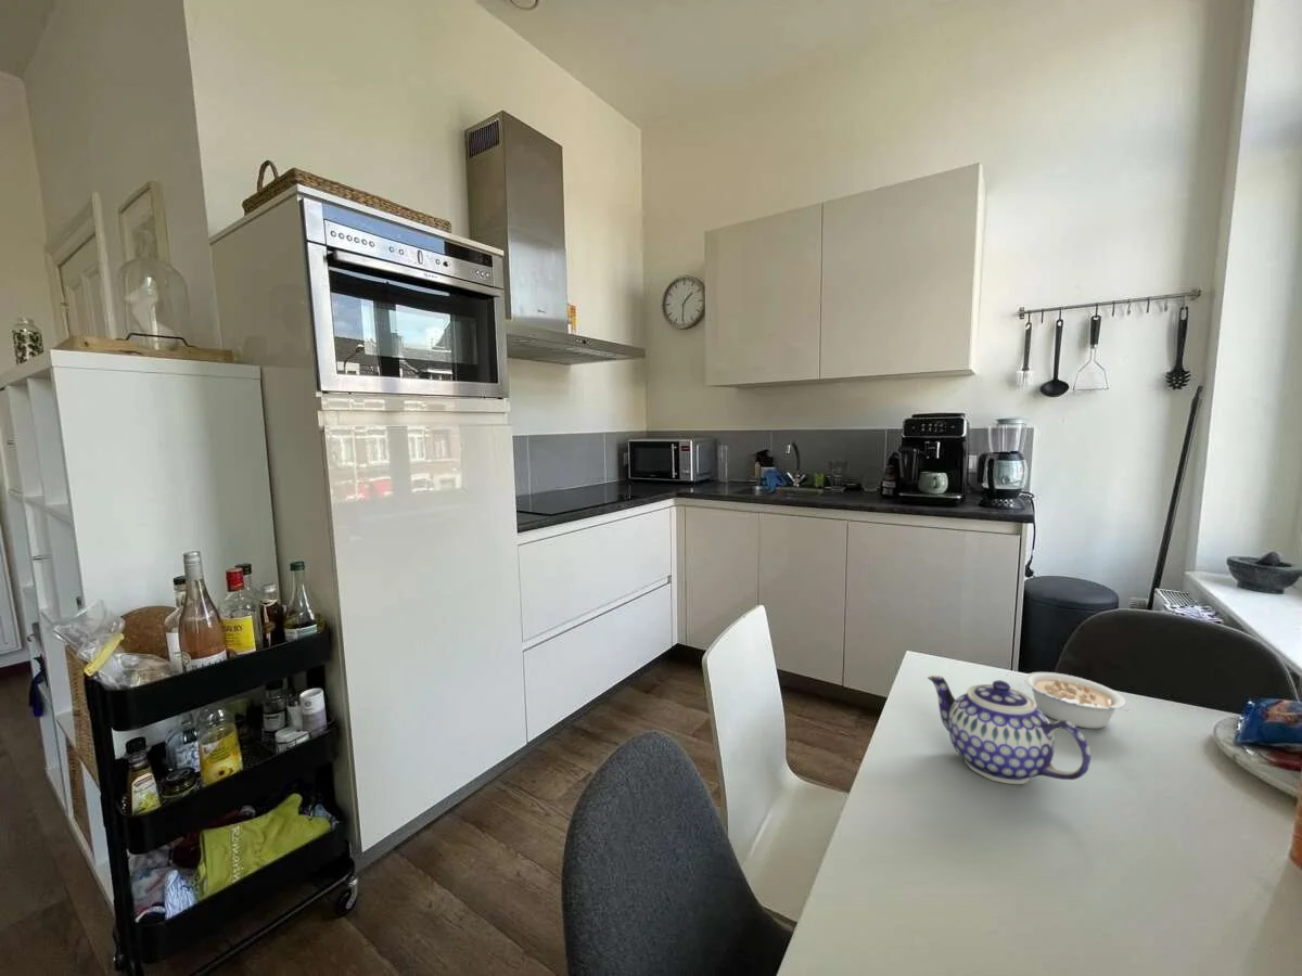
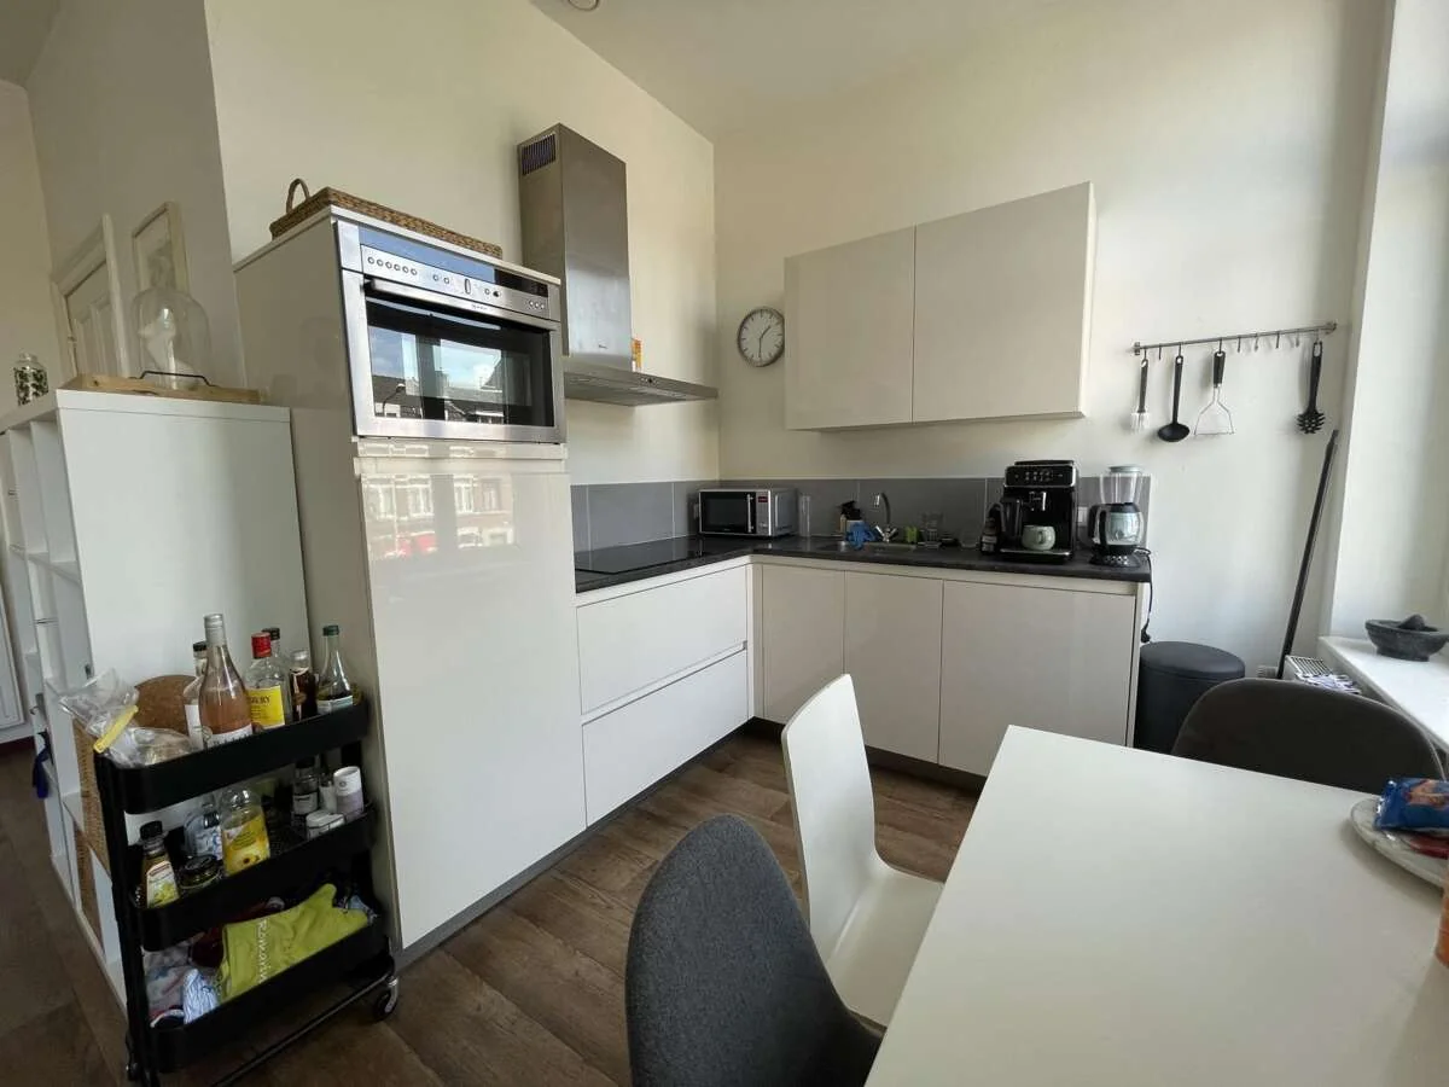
- teapot [927,675,1093,785]
- legume [1023,671,1135,730]
